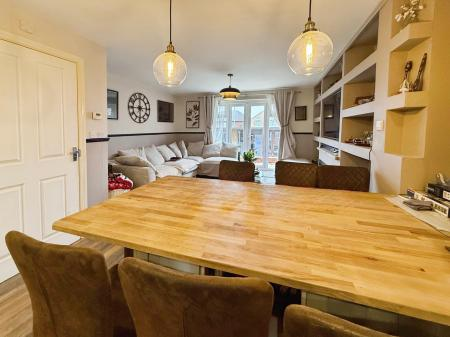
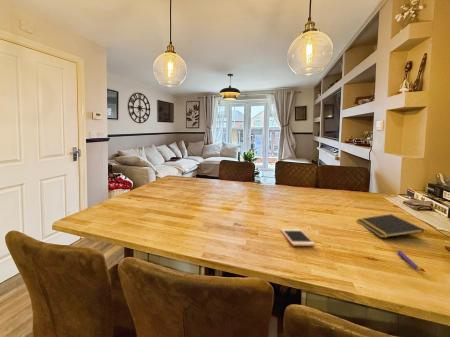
+ cell phone [280,228,316,247]
+ notepad [356,213,425,239]
+ pen [397,249,420,271]
